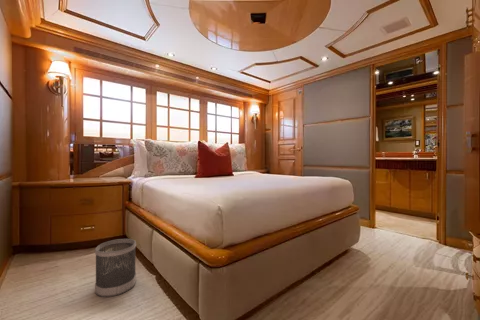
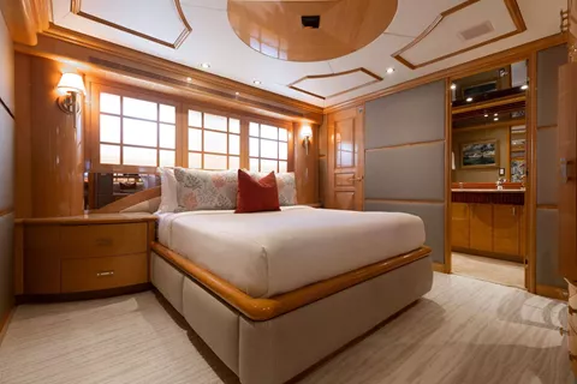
- wastebasket [94,238,137,298]
